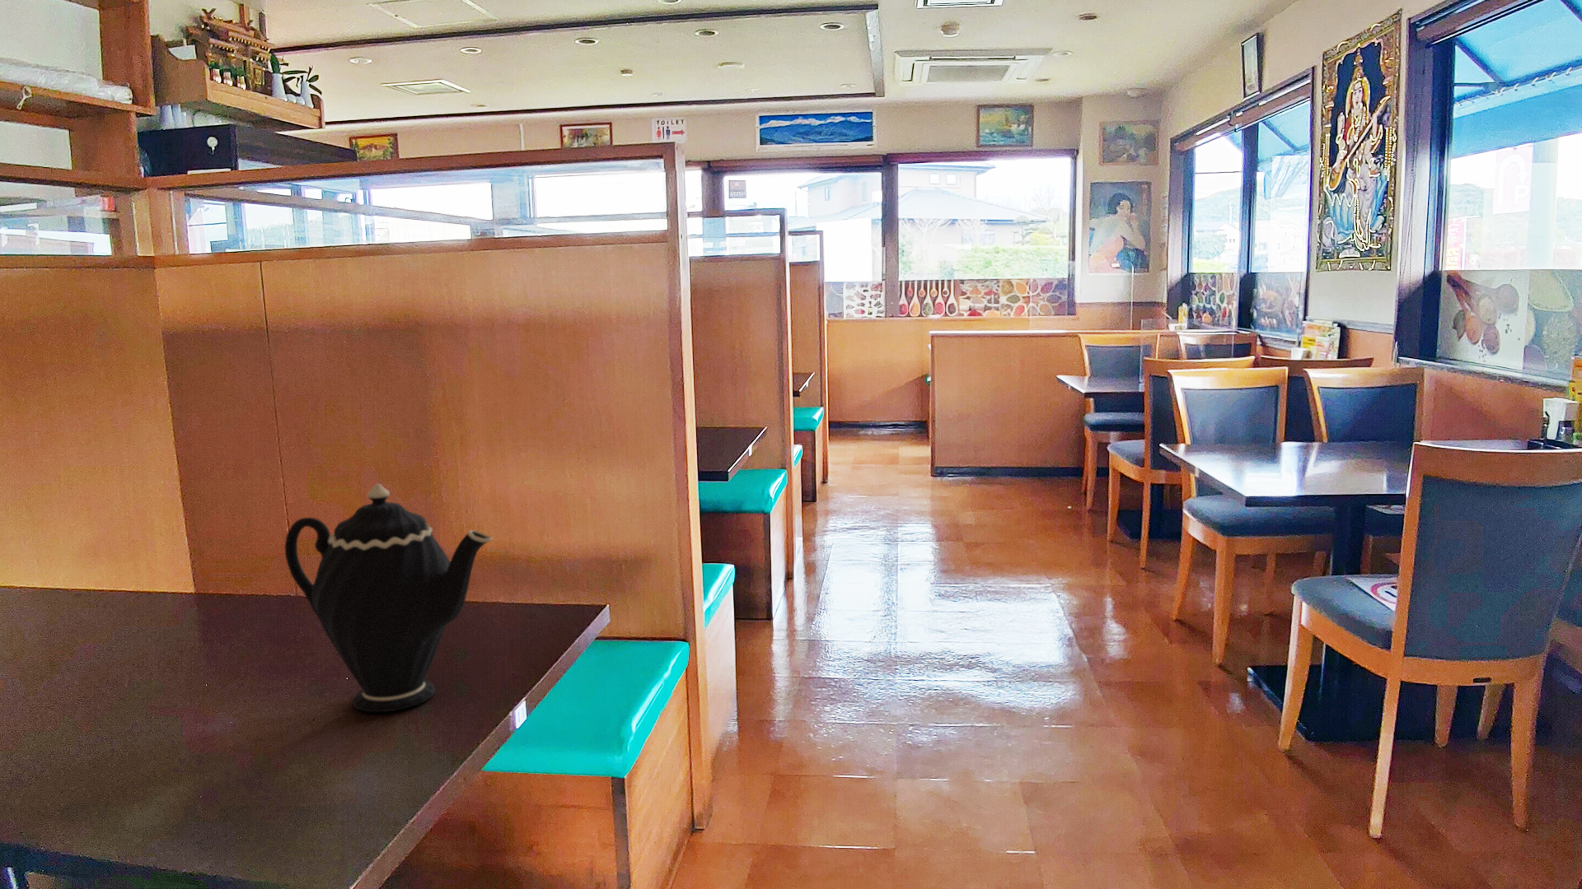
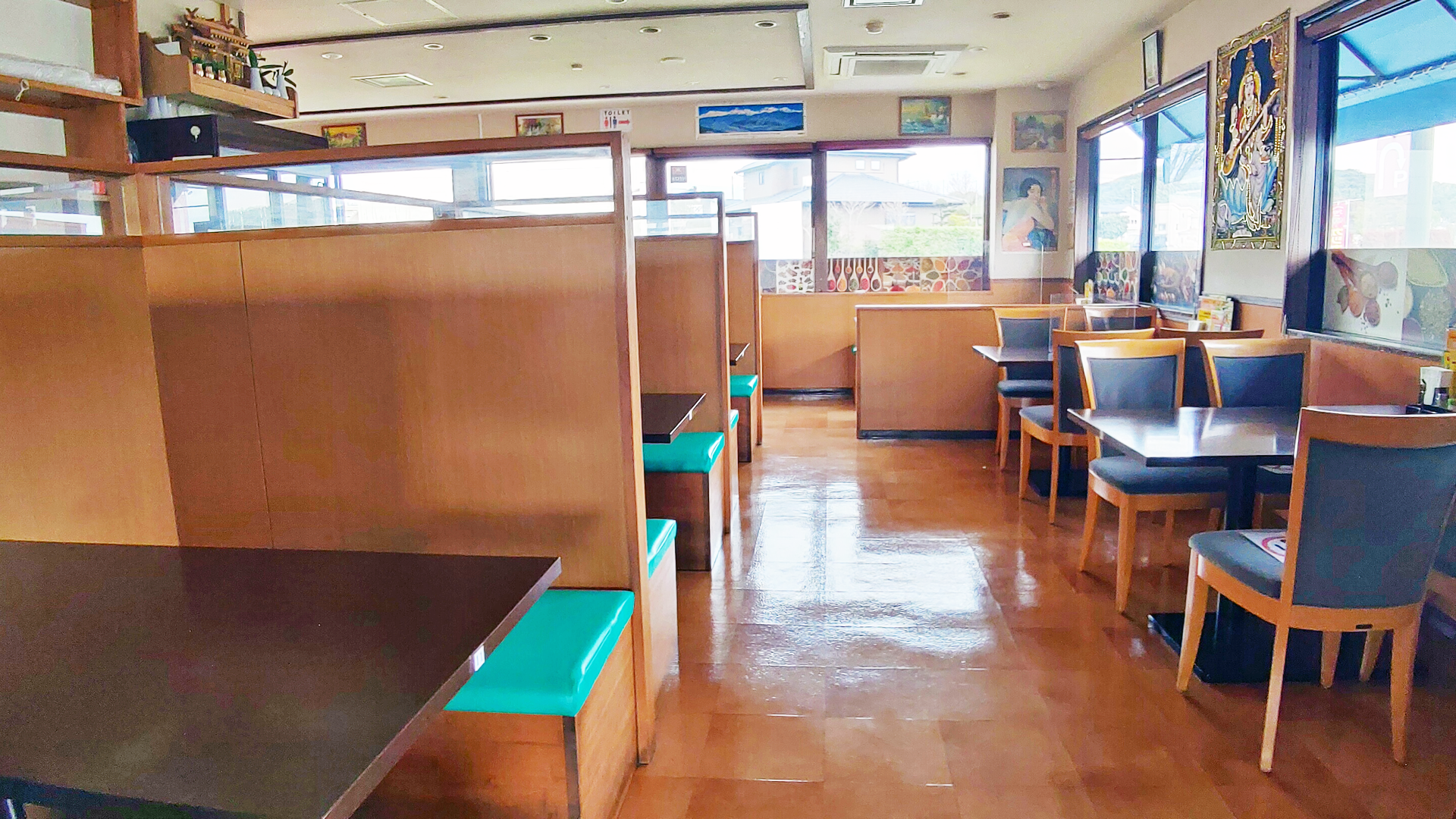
- teapot [285,483,493,713]
